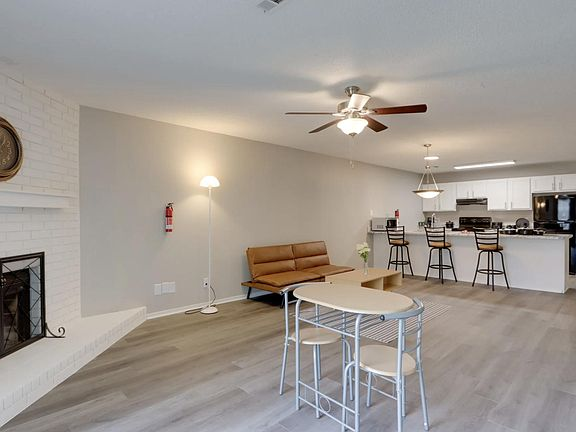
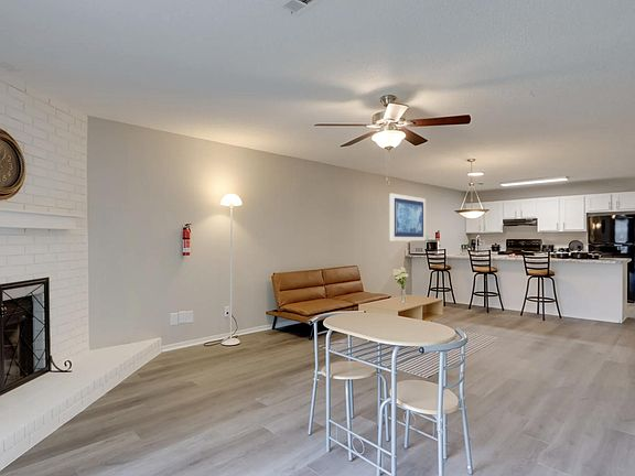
+ wall art [389,193,427,241]
